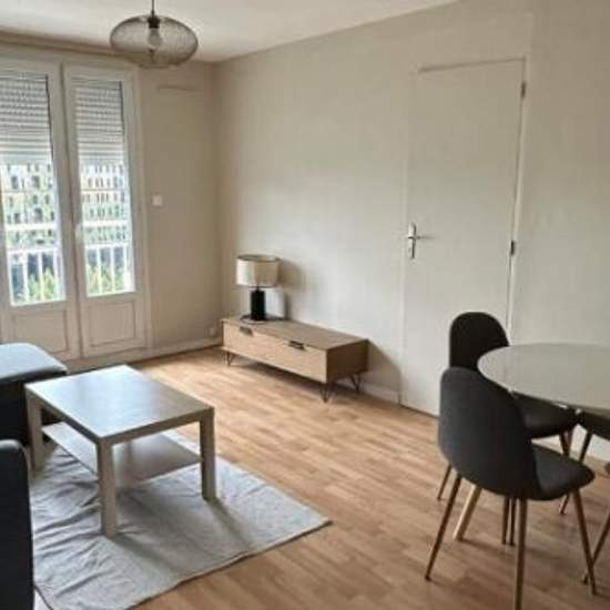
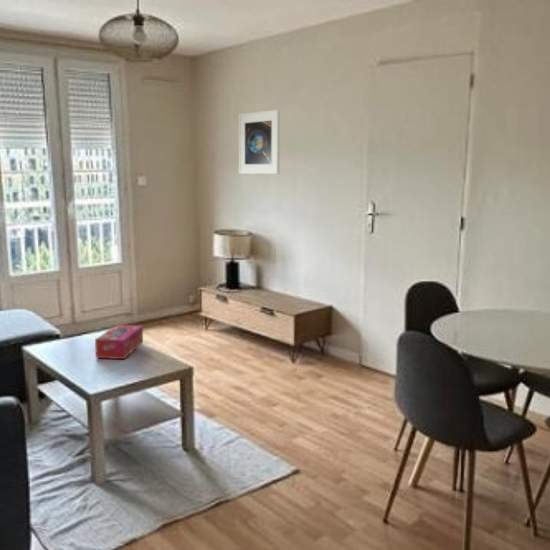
+ tissue box [94,324,144,360]
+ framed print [238,109,281,175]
